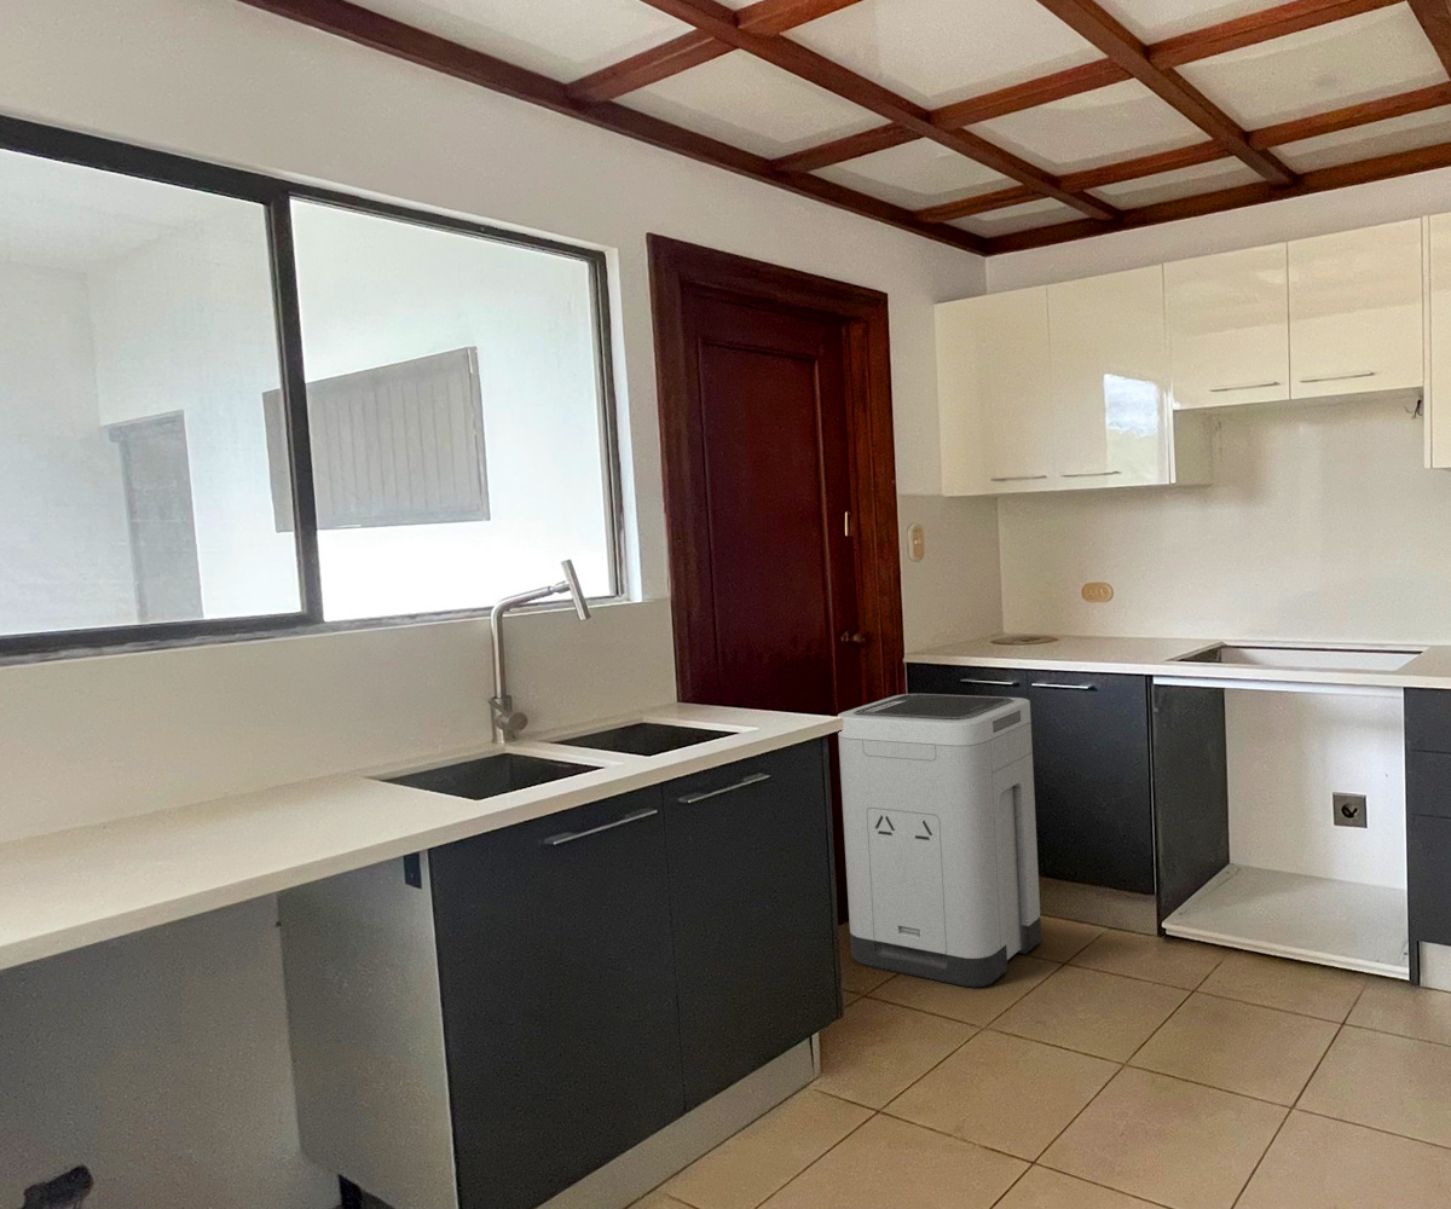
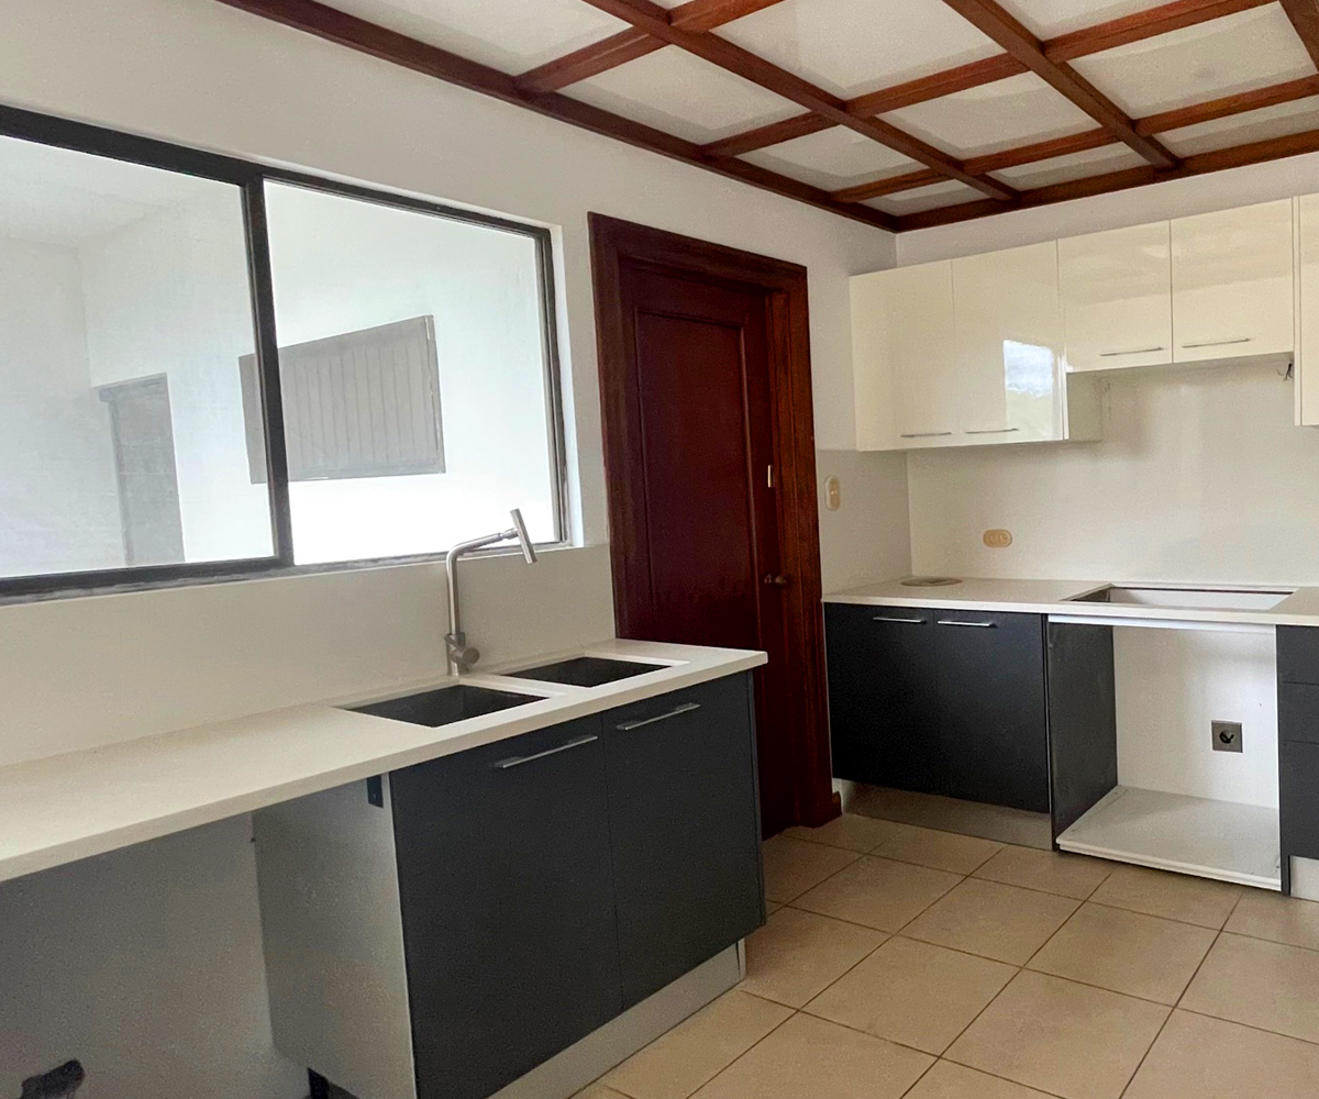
- trash can [837,693,1042,989]
